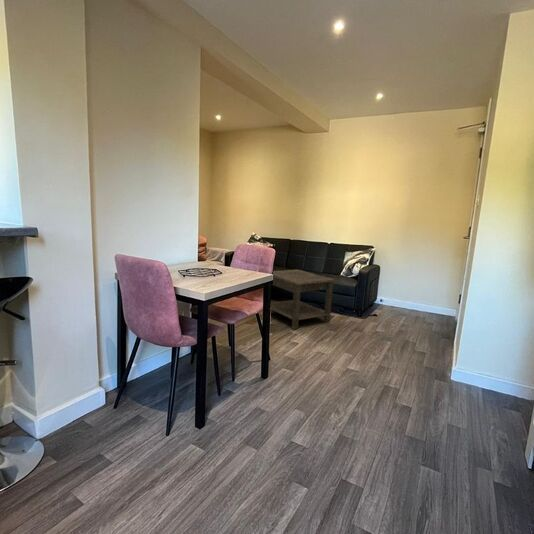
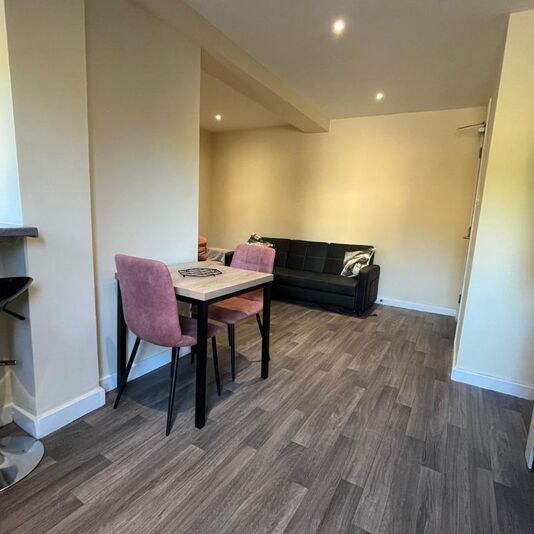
- side table [270,269,335,330]
